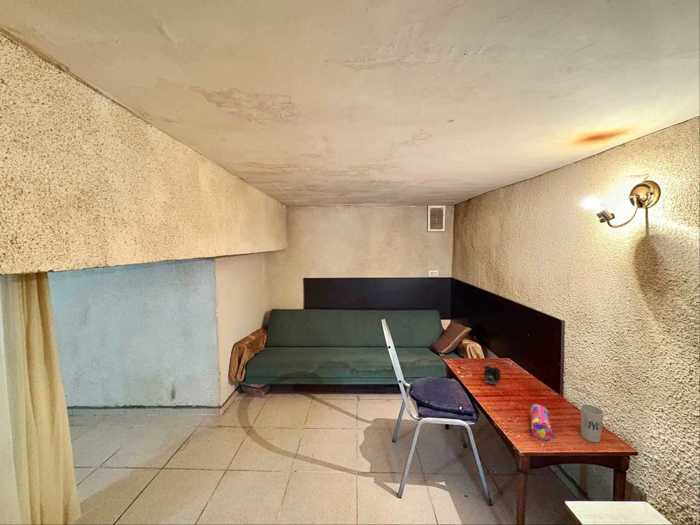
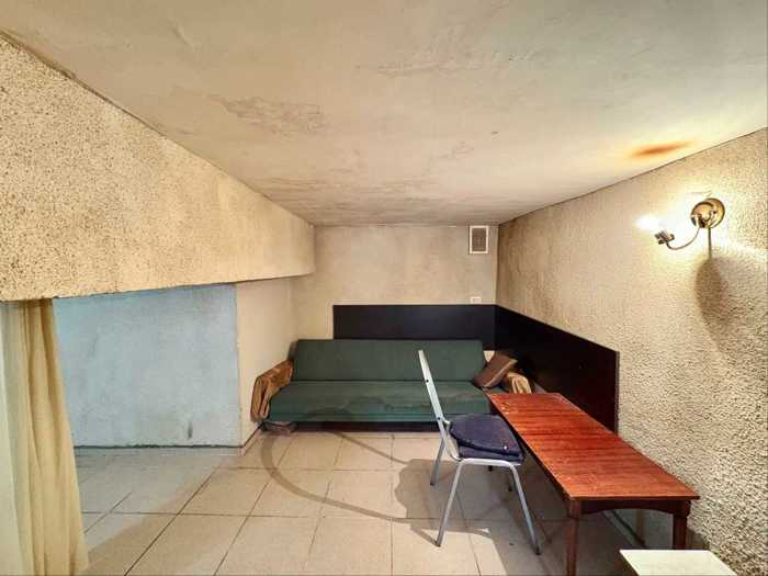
- cup [579,403,605,443]
- pencil case [529,403,555,441]
- alarm clock [482,362,502,386]
